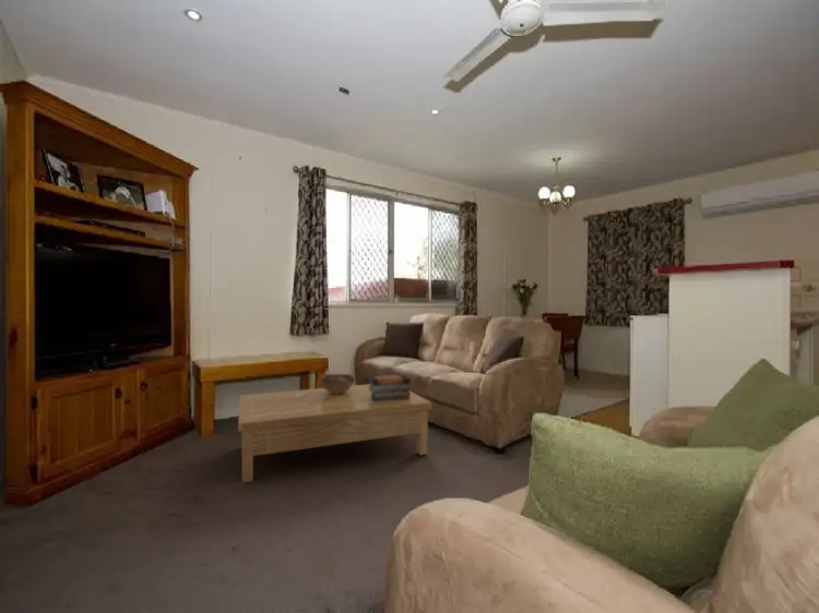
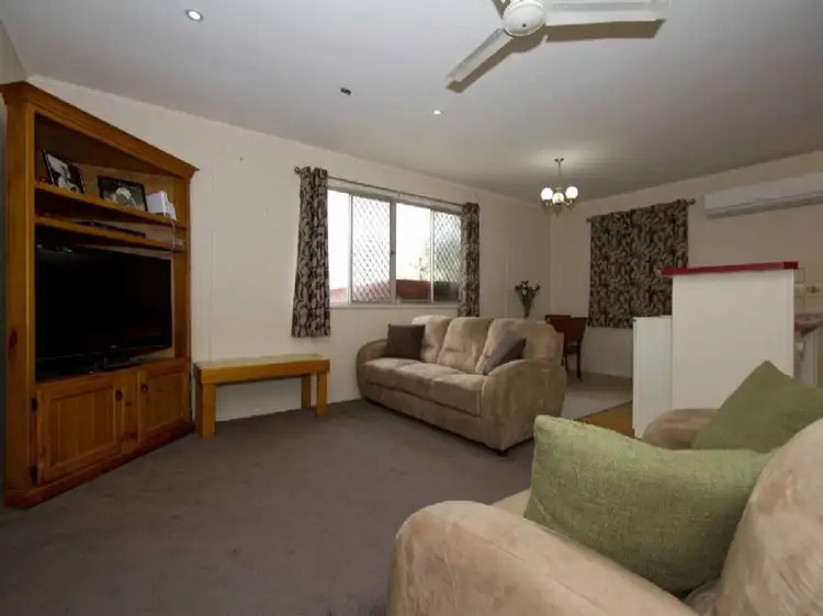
- coffee table [237,383,432,483]
- decorative bowl [320,373,356,394]
- book stack [367,374,412,401]
